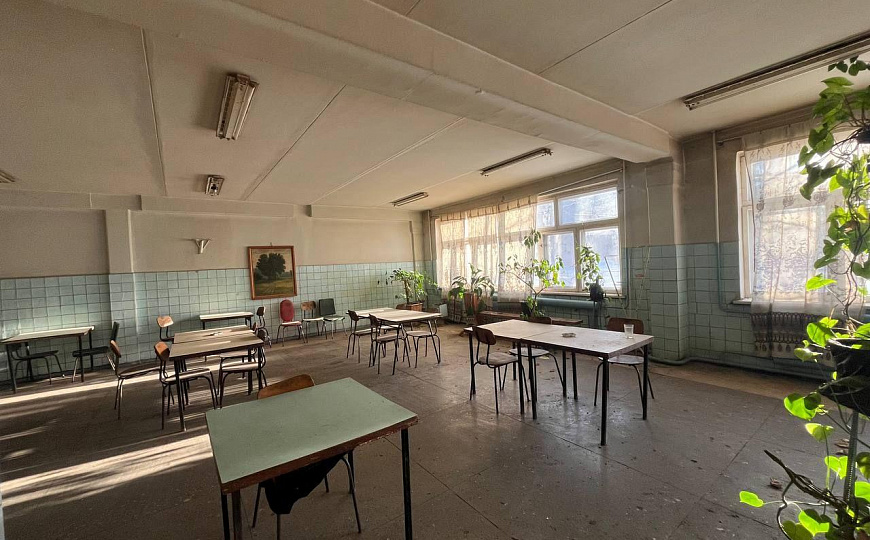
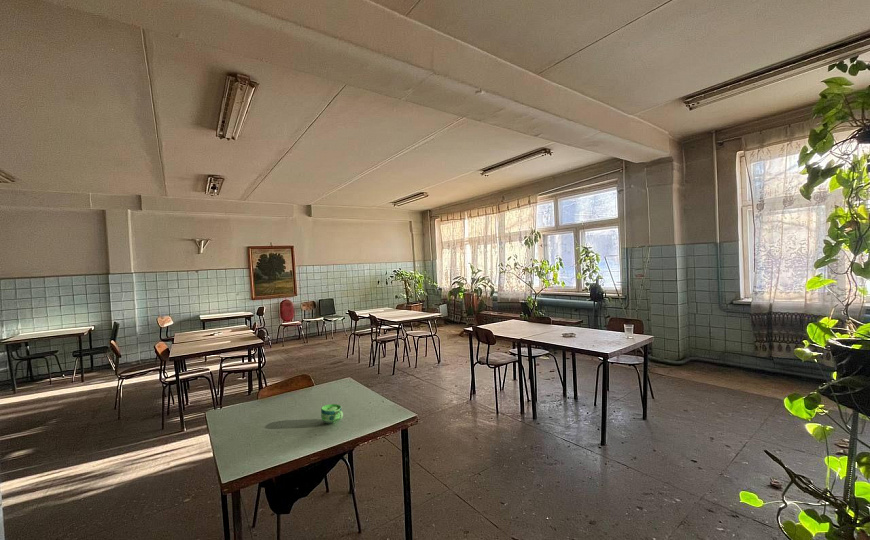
+ cup [320,403,344,424]
